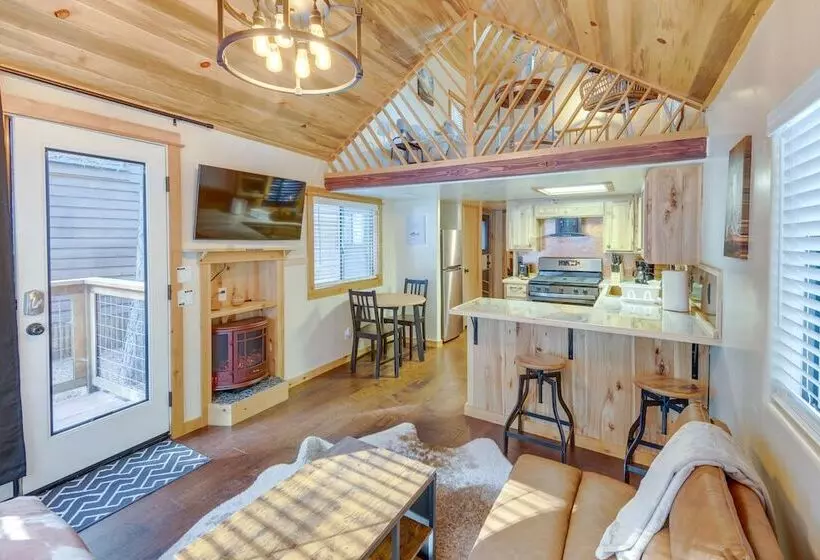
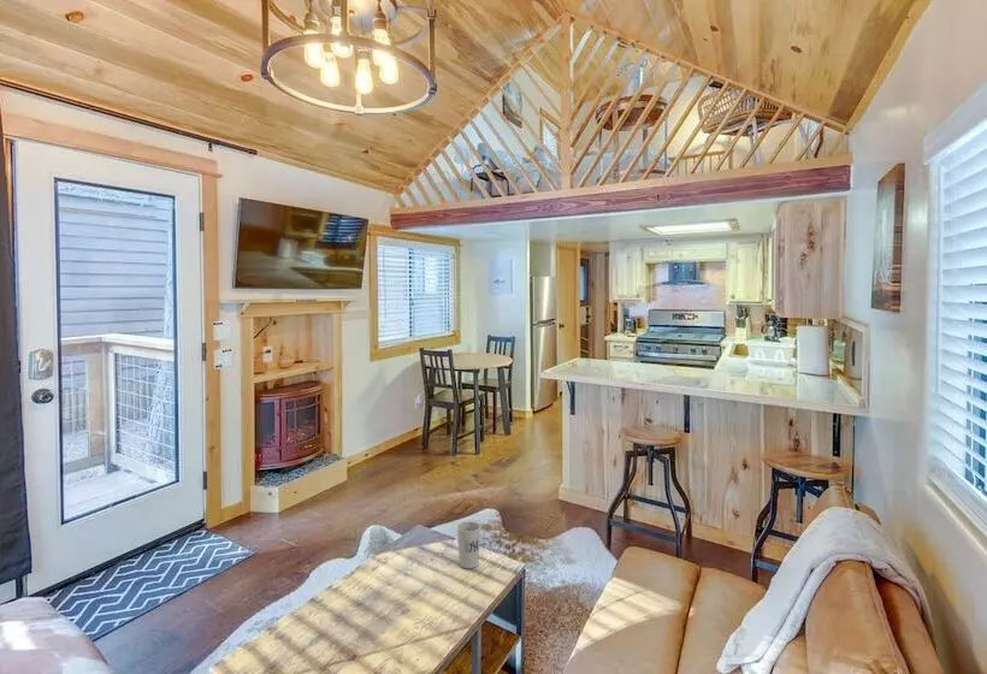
+ cup [456,520,481,569]
